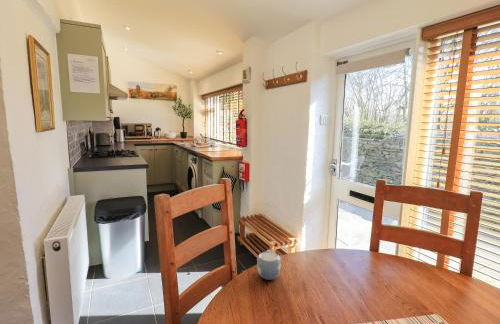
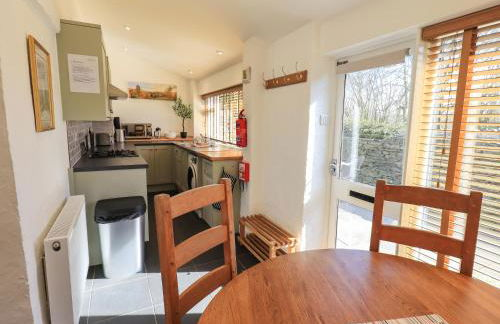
- mug [256,249,282,281]
